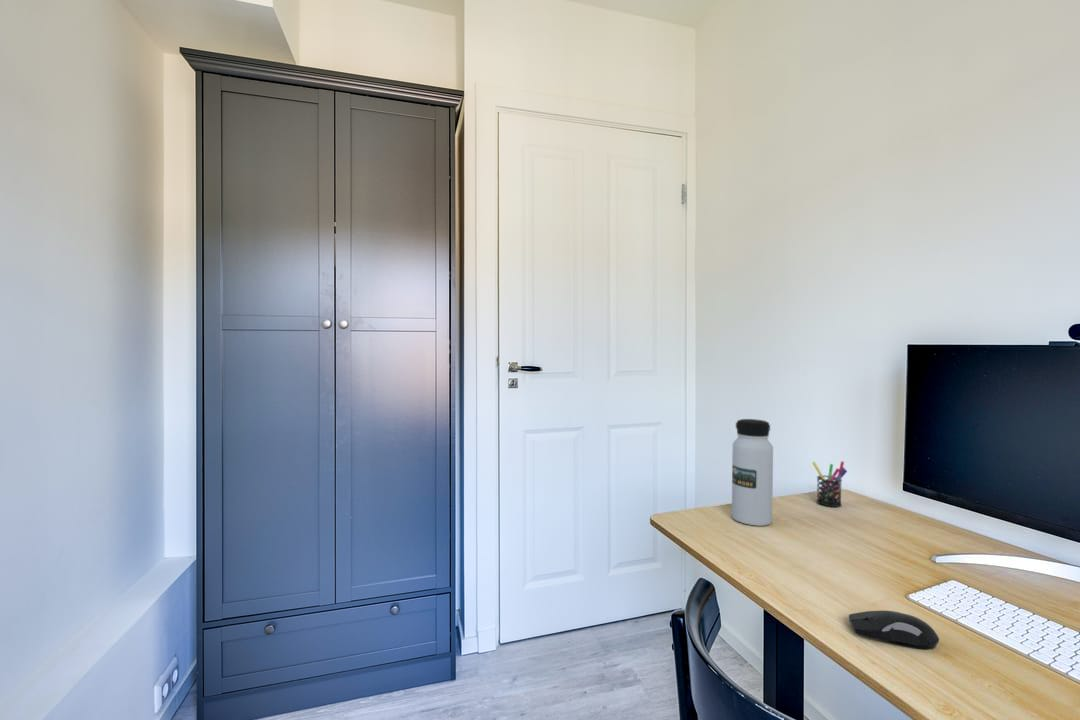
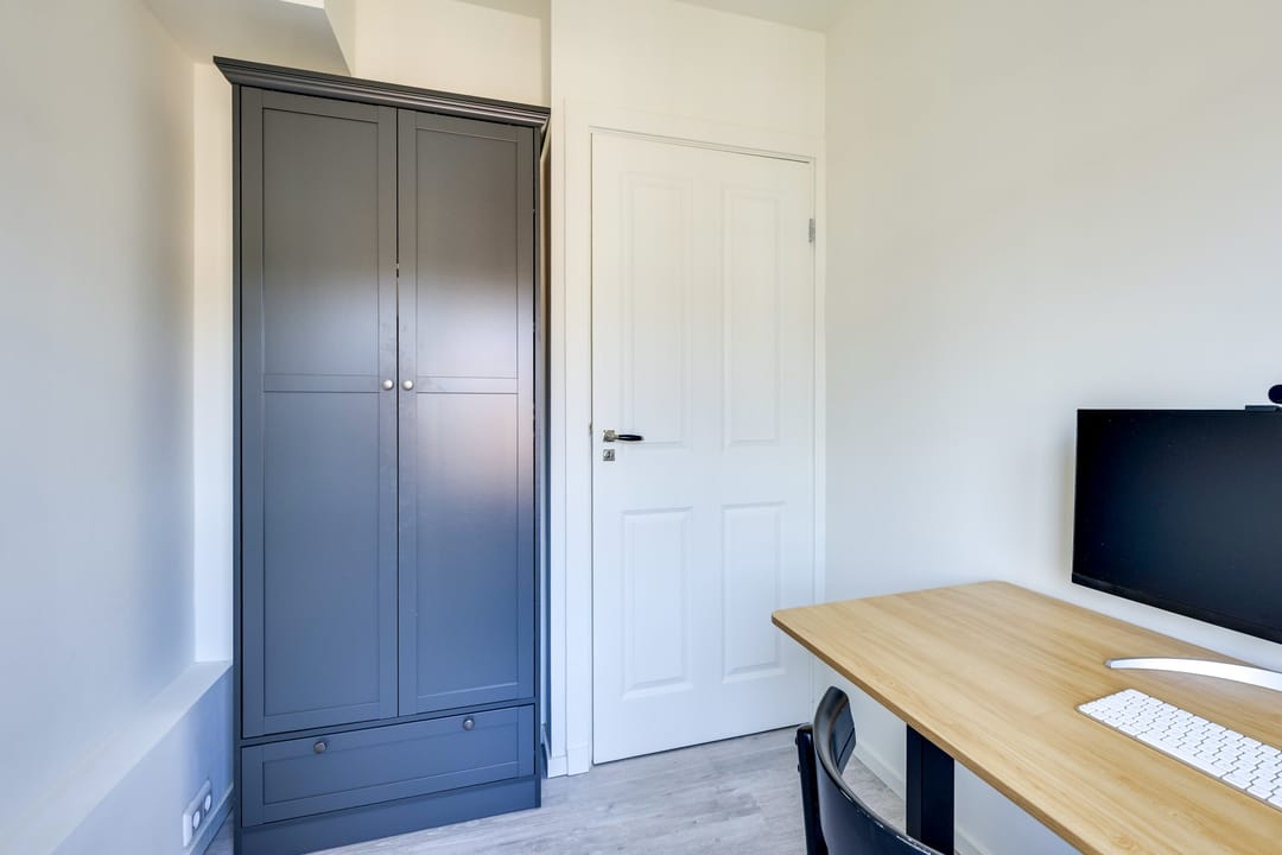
- pen holder [811,460,848,508]
- water bottle [731,418,774,527]
- computer mouse [848,610,940,650]
